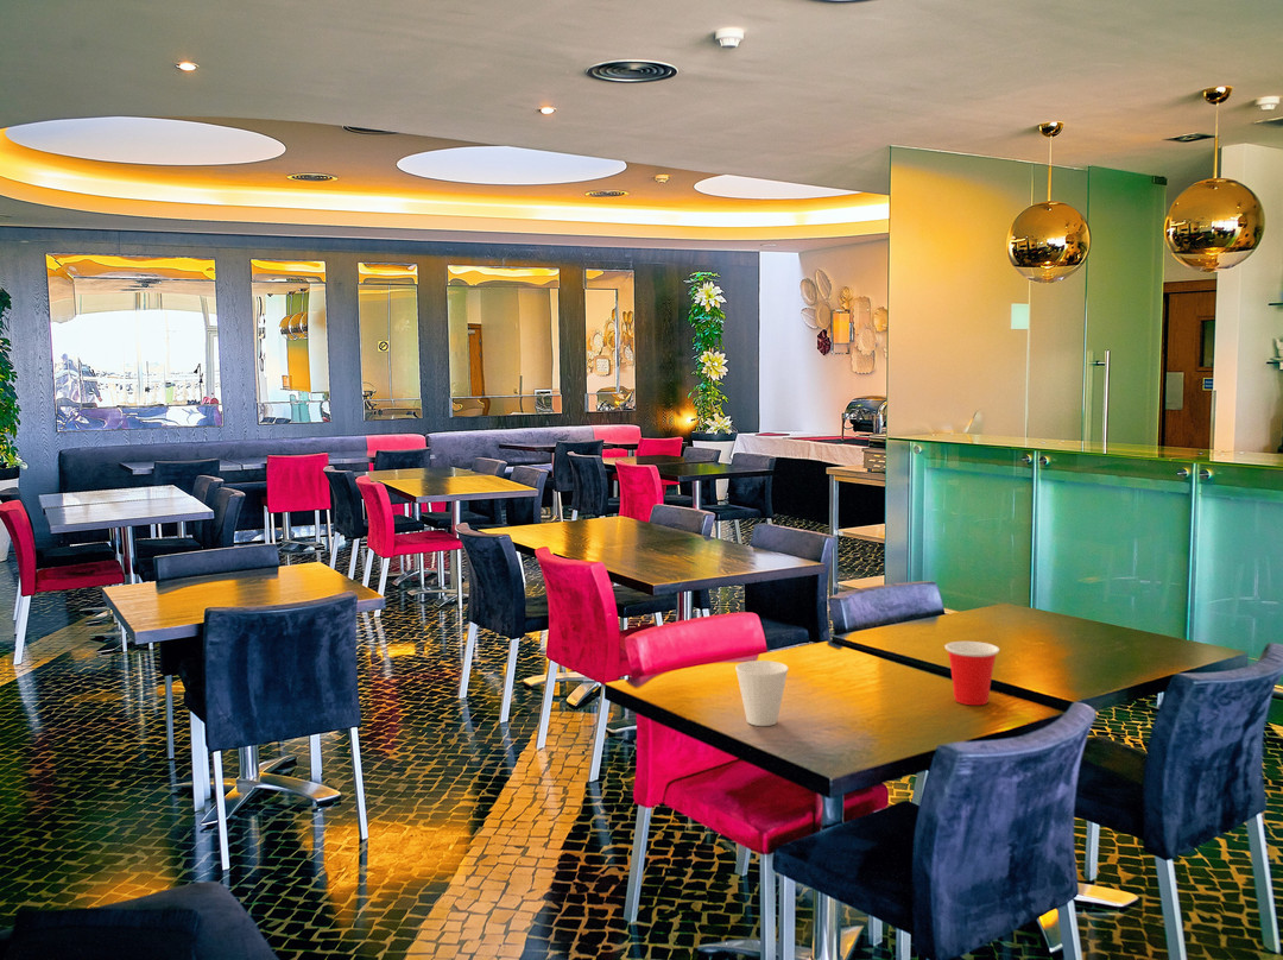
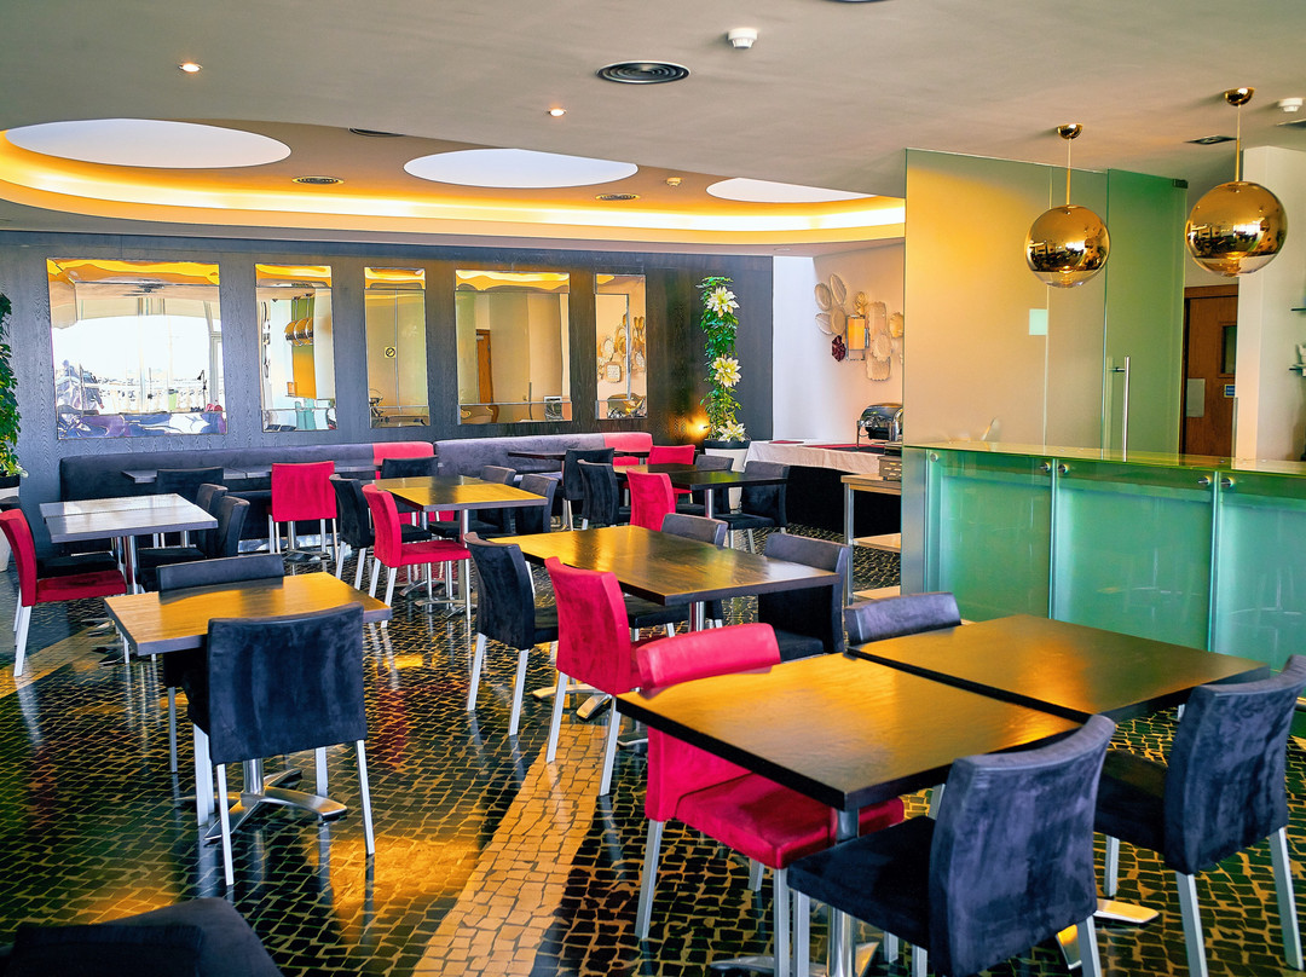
- cup [734,659,790,727]
- cup [943,640,1000,707]
